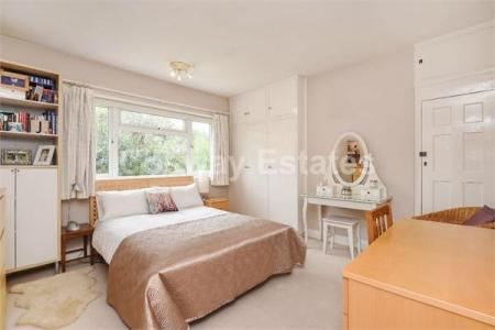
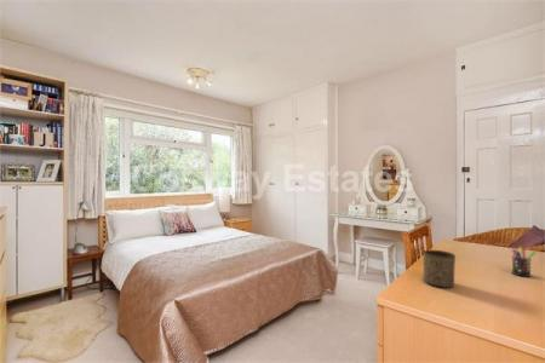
+ pen holder [511,246,537,278]
+ cup [423,249,457,289]
